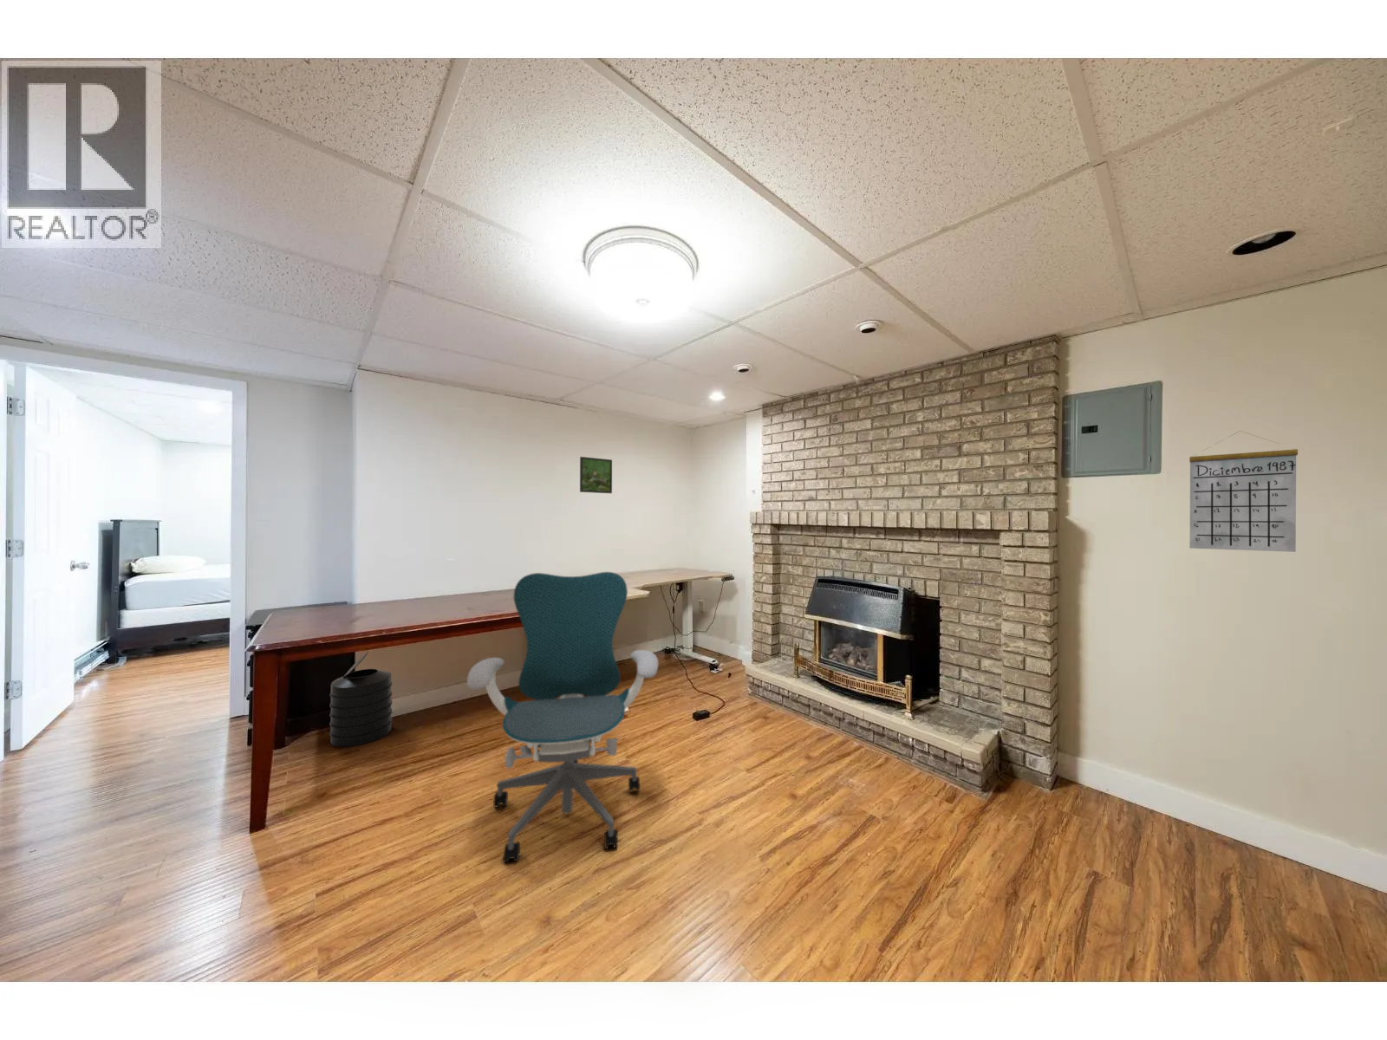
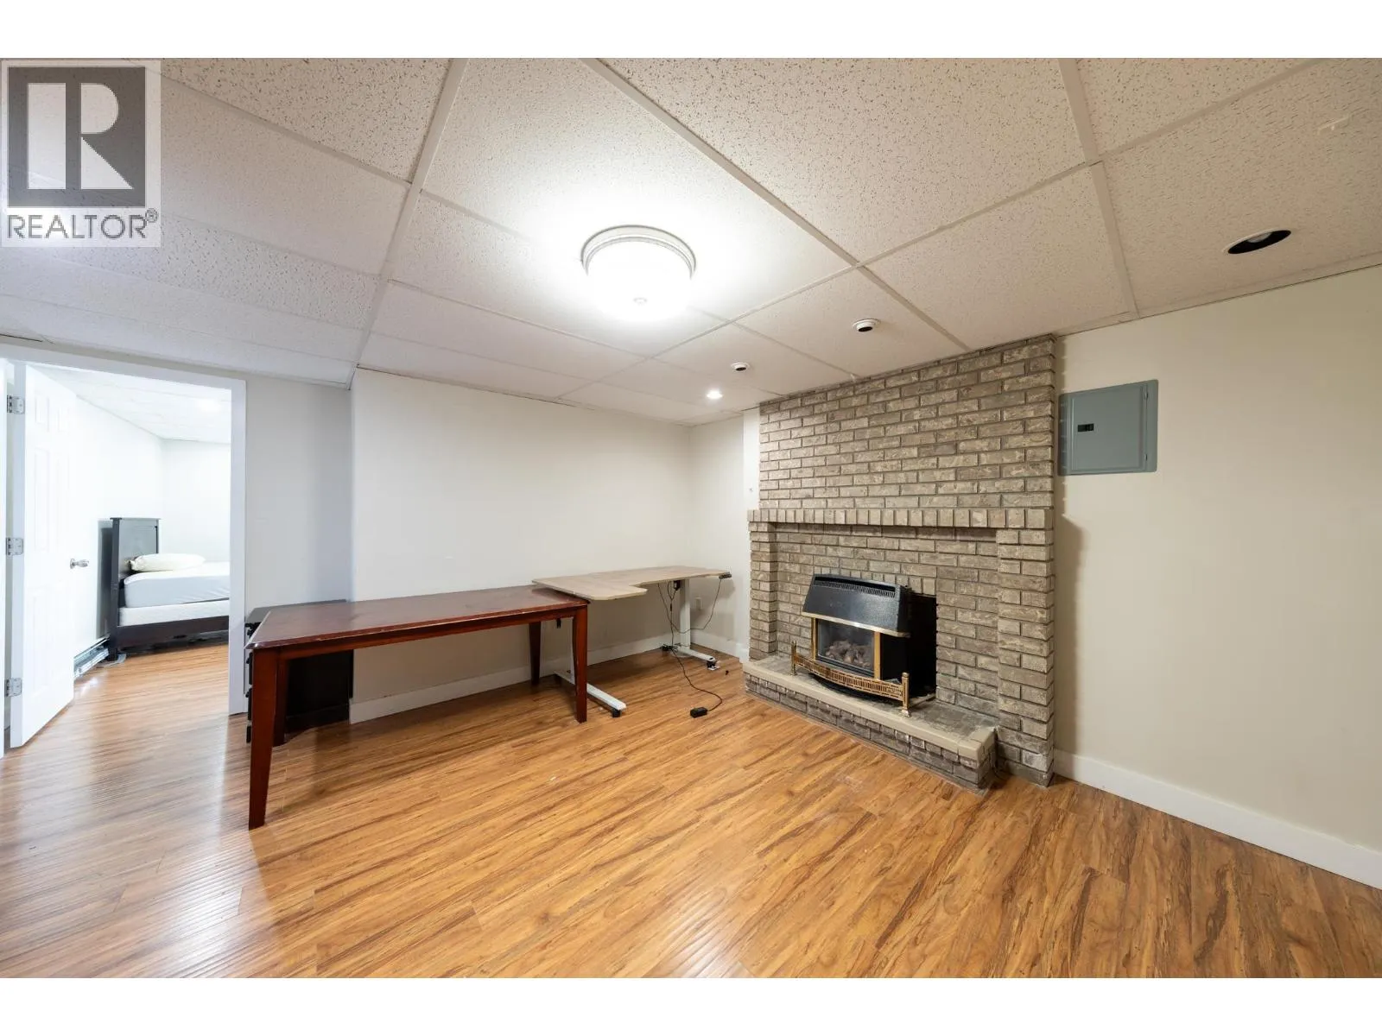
- calendar [1188,429,1299,553]
- office chair [466,571,660,864]
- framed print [579,456,613,494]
- trash can [329,652,393,748]
